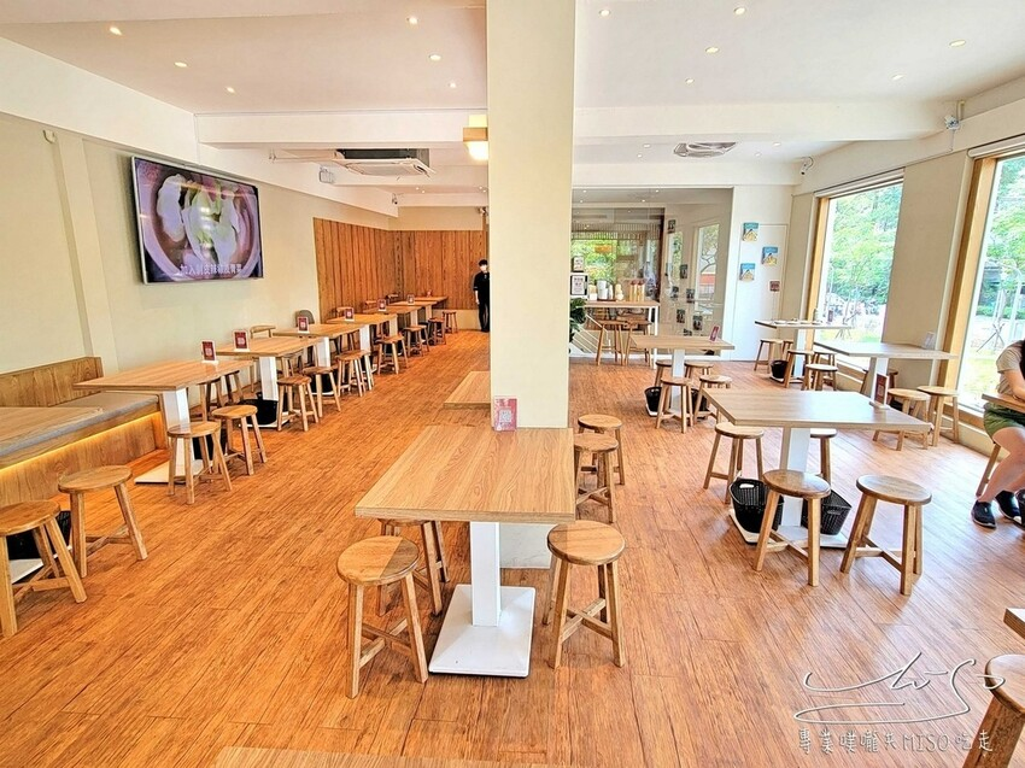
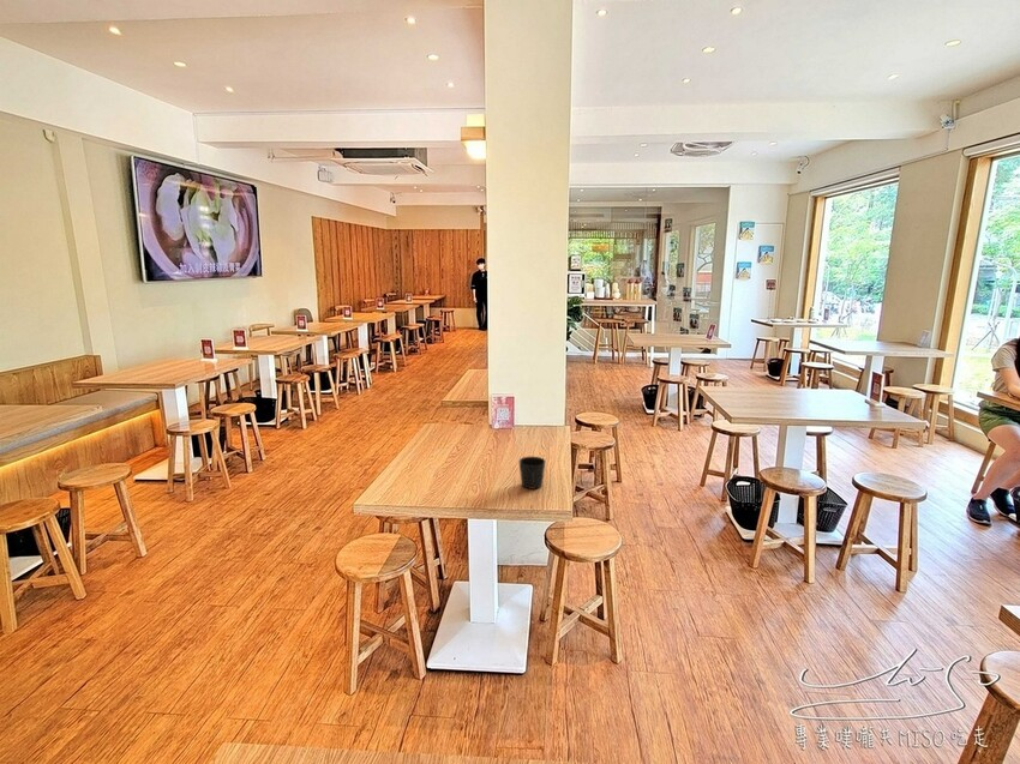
+ cup [518,456,546,491]
